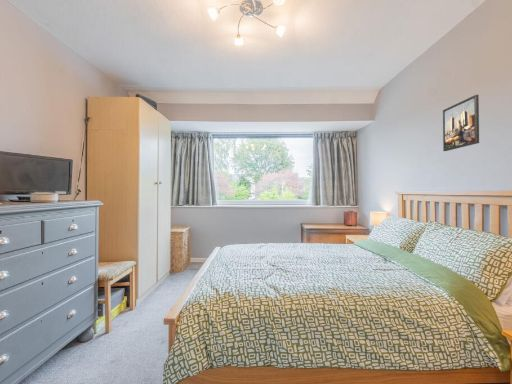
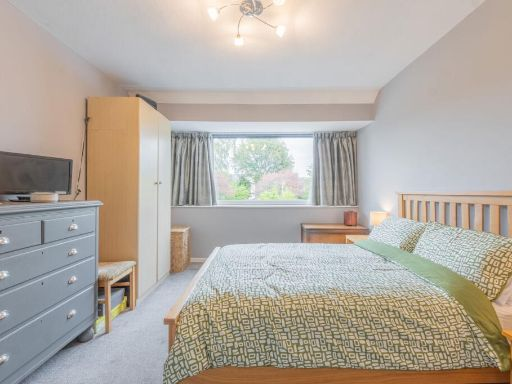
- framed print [442,94,480,152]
